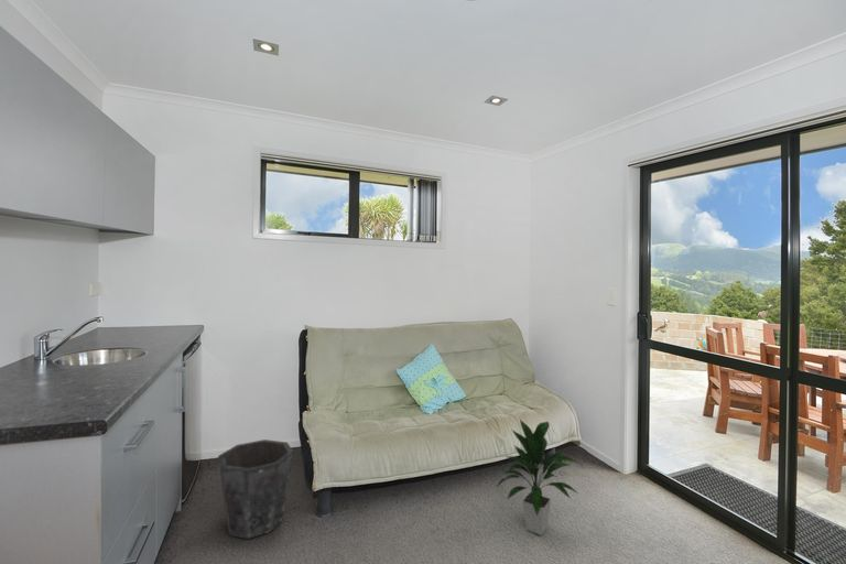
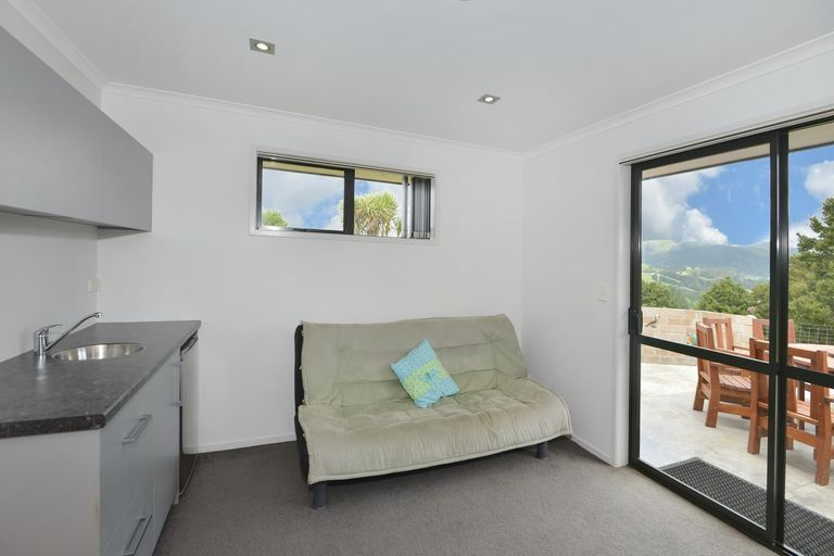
- waste bin [217,438,295,540]
- indoor plant [496,419,579,536]
